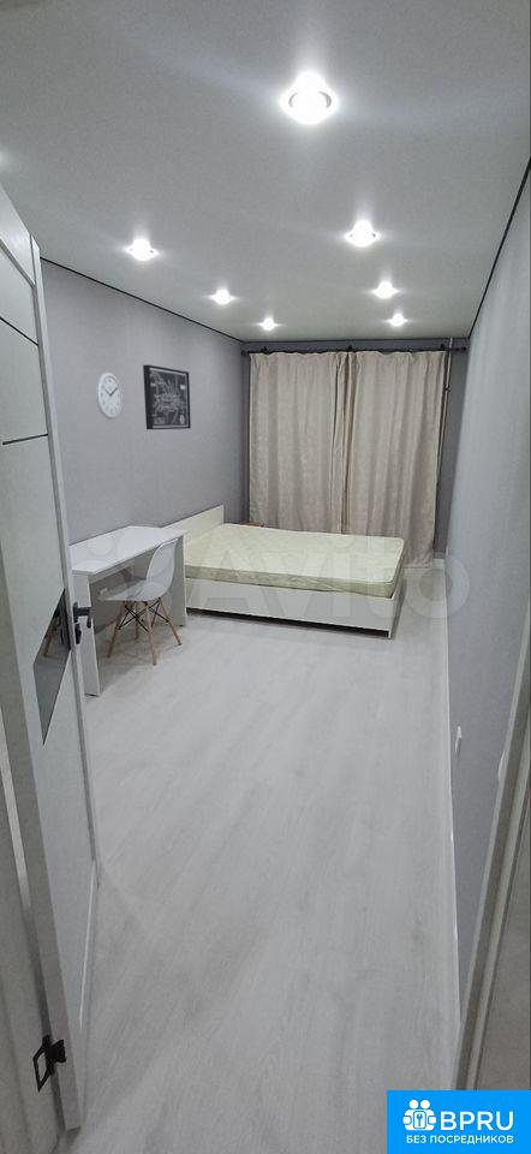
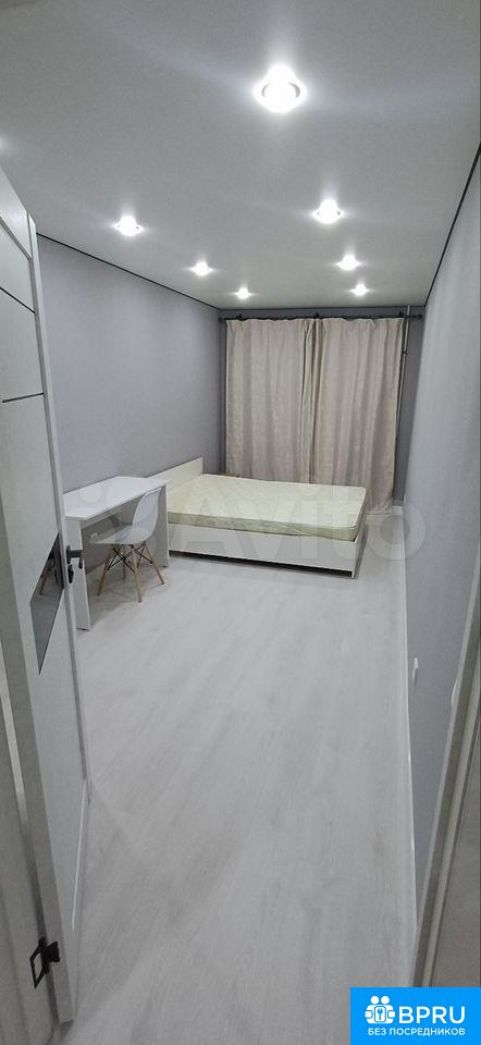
- wall clock [95,370,124,421]
- wall art [142,364,192,430]
